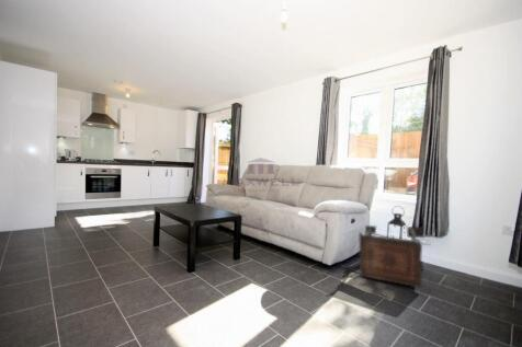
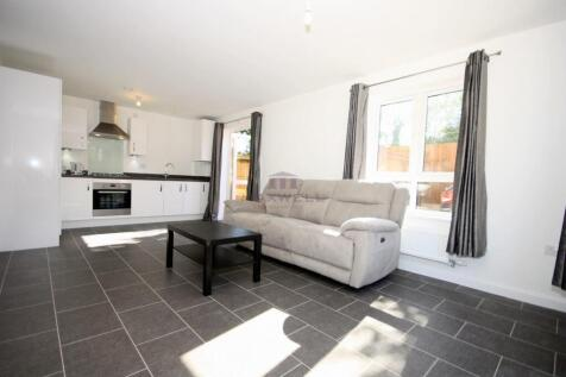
- lantern [386,205,407,240]
- side table [358,224,424,289]
